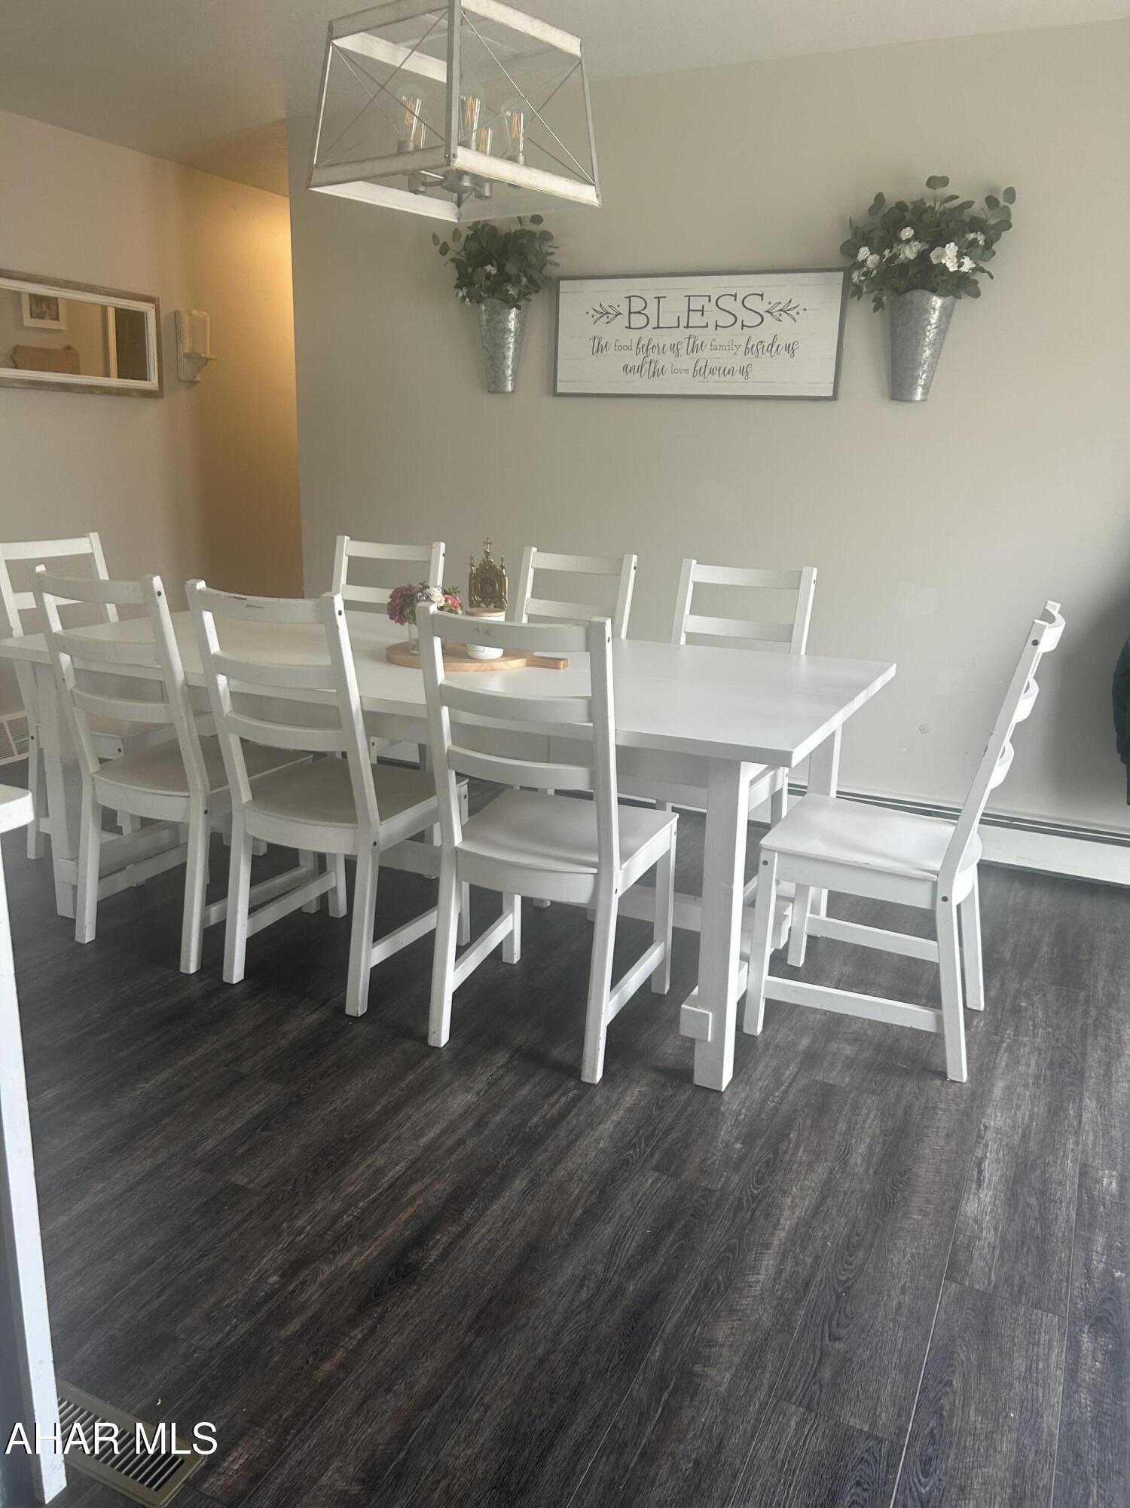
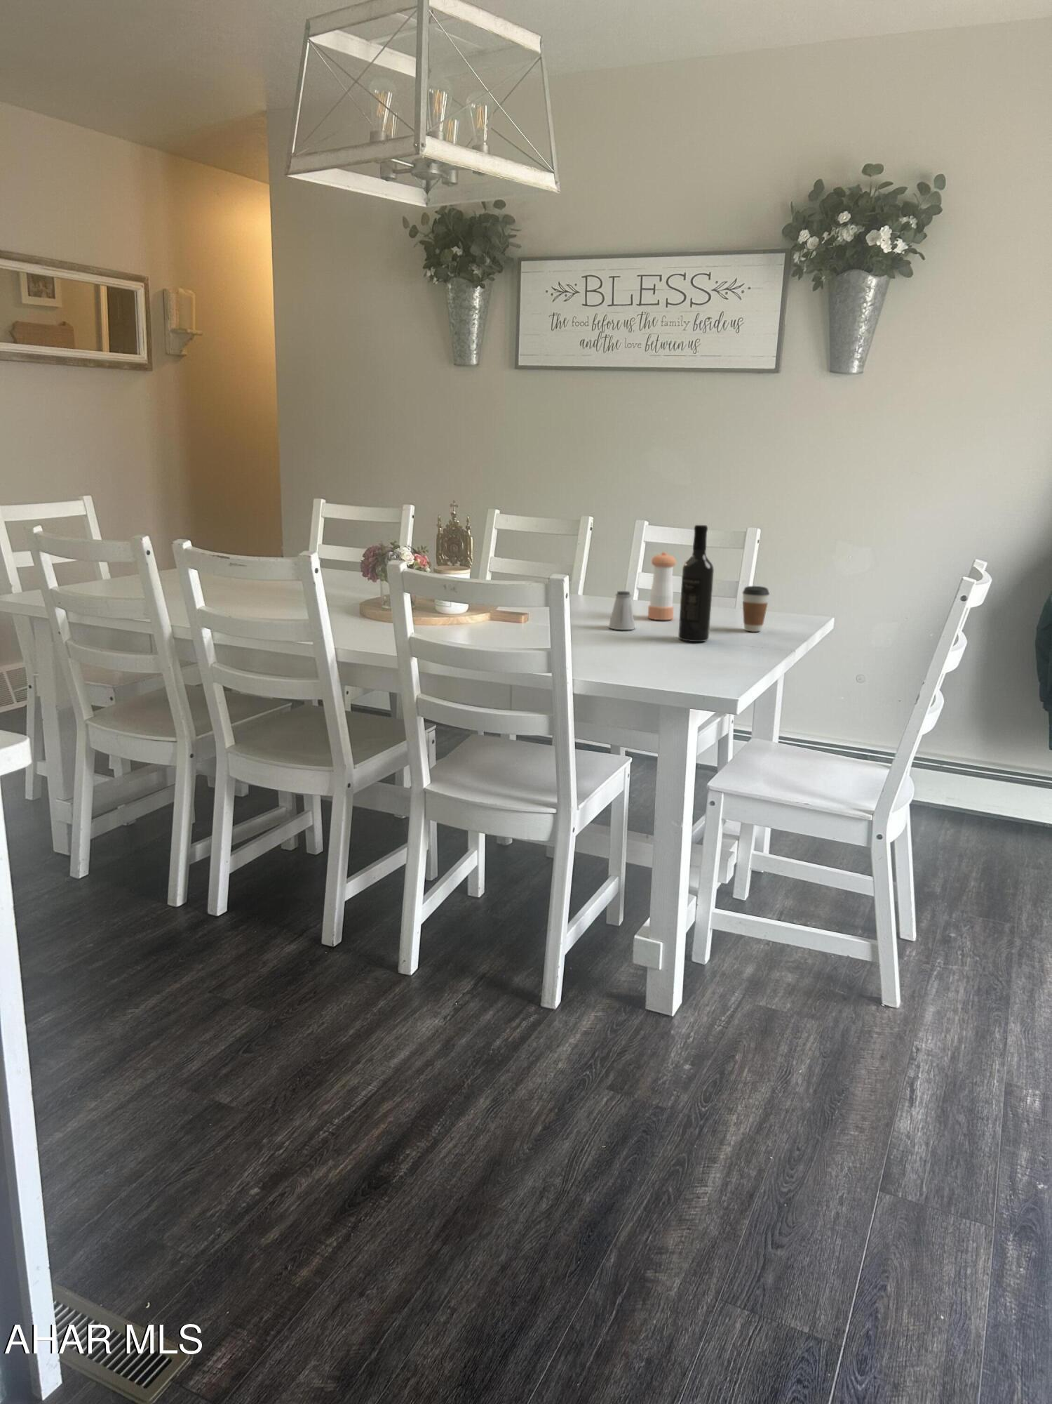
+ saltshaker [608,590,635,630]
+ coffee cup [741,586,770,632]
+ wine bottle [677,524,715,642]
+ pepper shaker [648,551,676,620]
